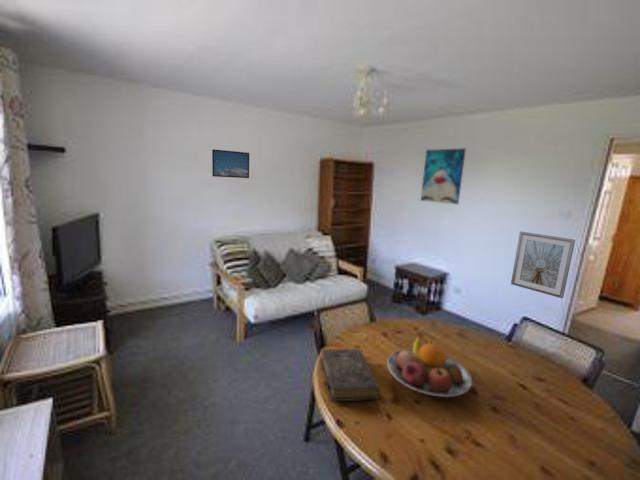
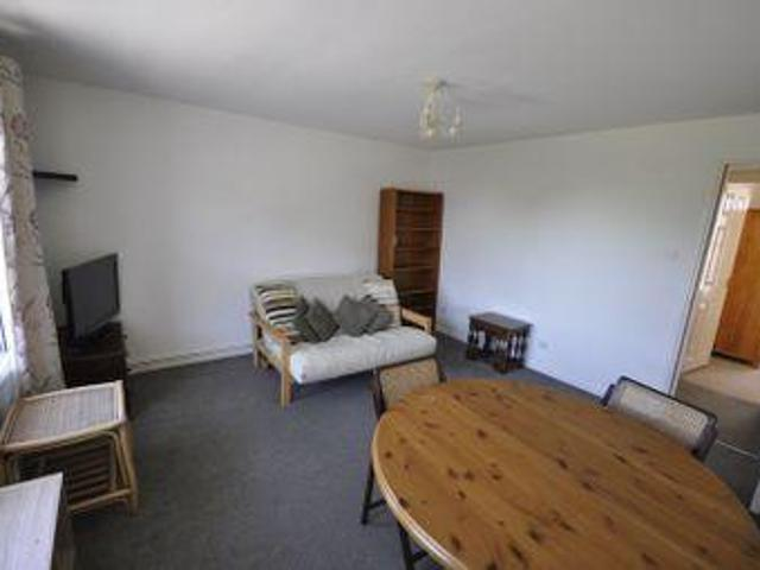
- book [319,348,381,402]
- wall art [420,147,467,205]
- fruit bowl [386,335,473,398]
- picture frame [510,231,576,299]
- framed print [211,148,250,179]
